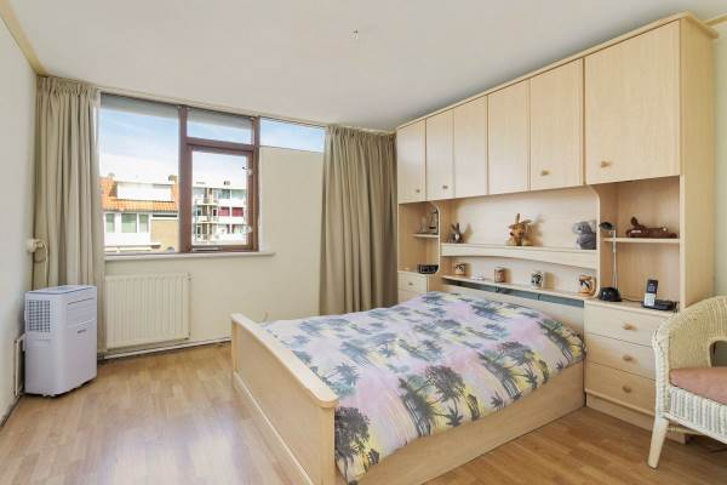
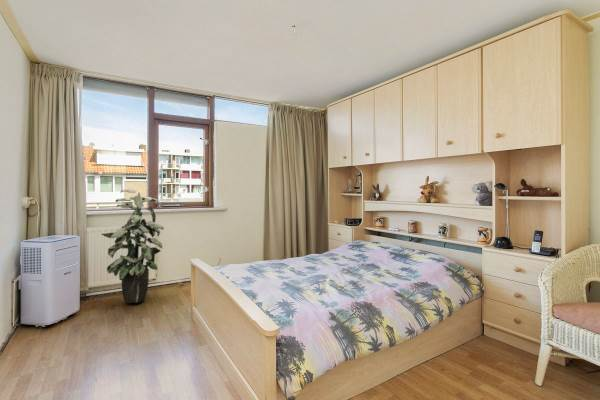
+ indoor plant [100,188,165,304]
